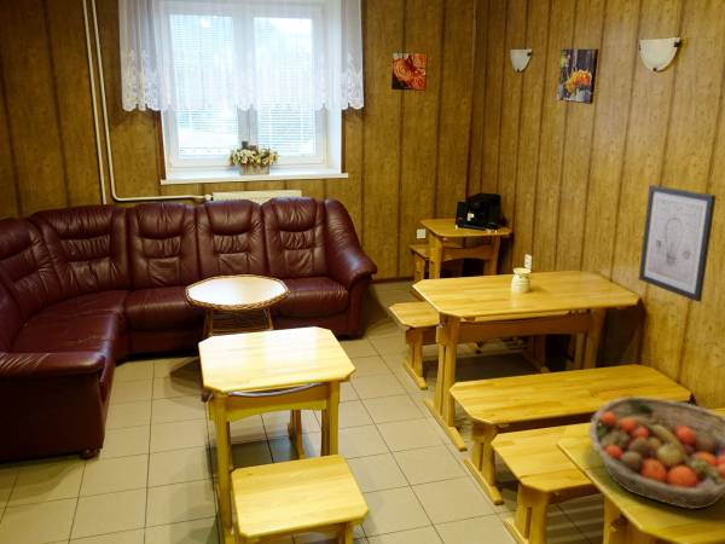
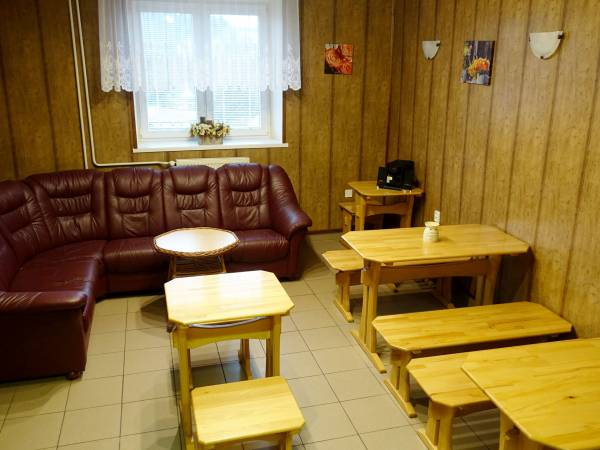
- fruit basket [587,395,725,510]
- wall art [638,184,717,303]
